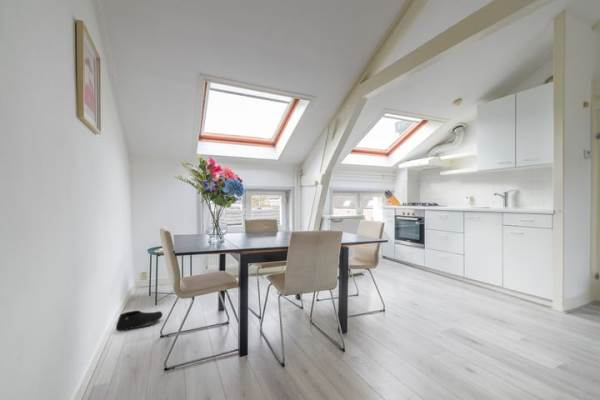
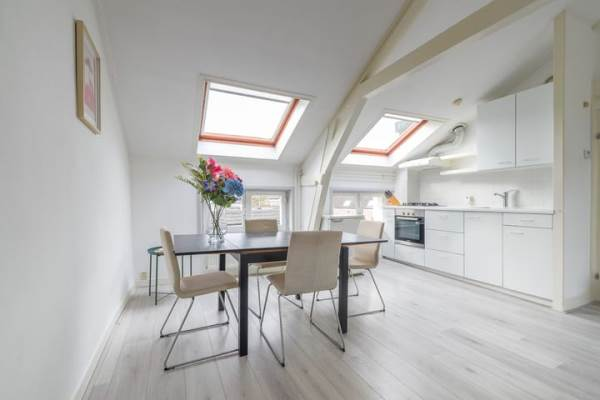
- shoe [115,309,164,332]
